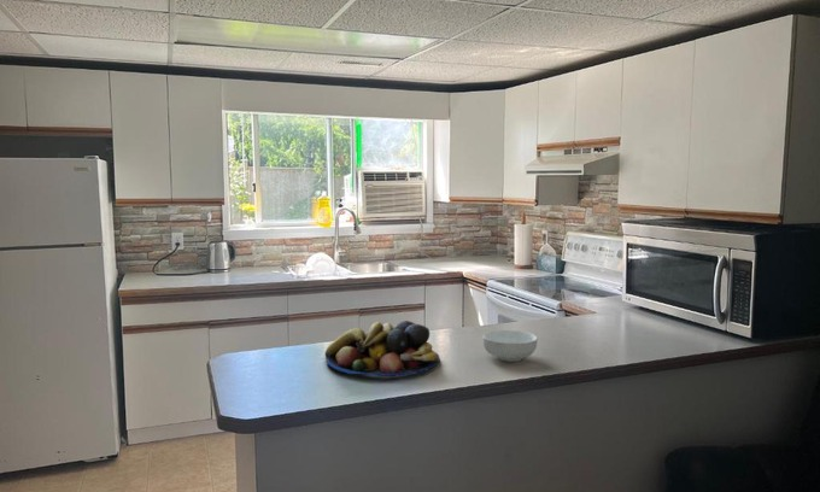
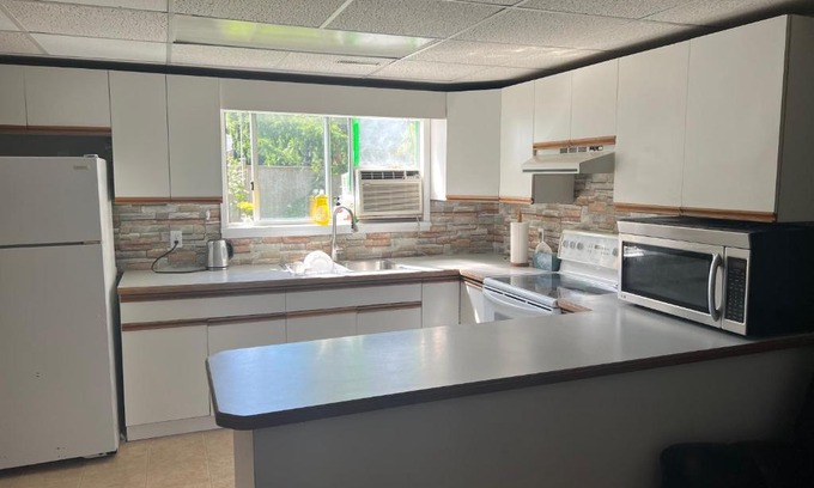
- fruit bowl [323,320,441,377]
- cereal bowl [481,329,538,363]
